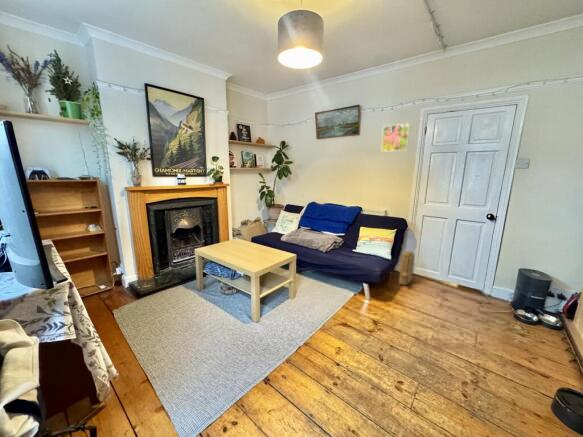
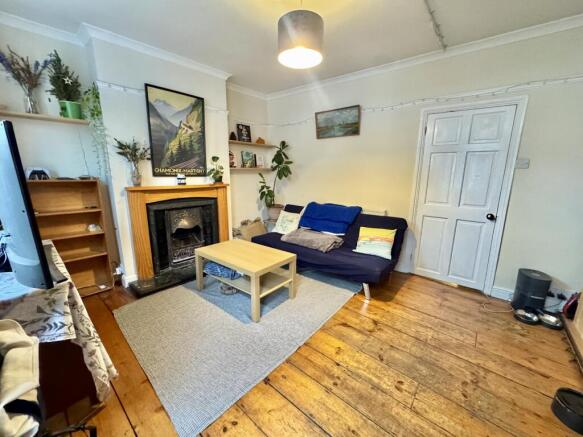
- wooden boat [395,250,417,286]
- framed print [380,122,411,153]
